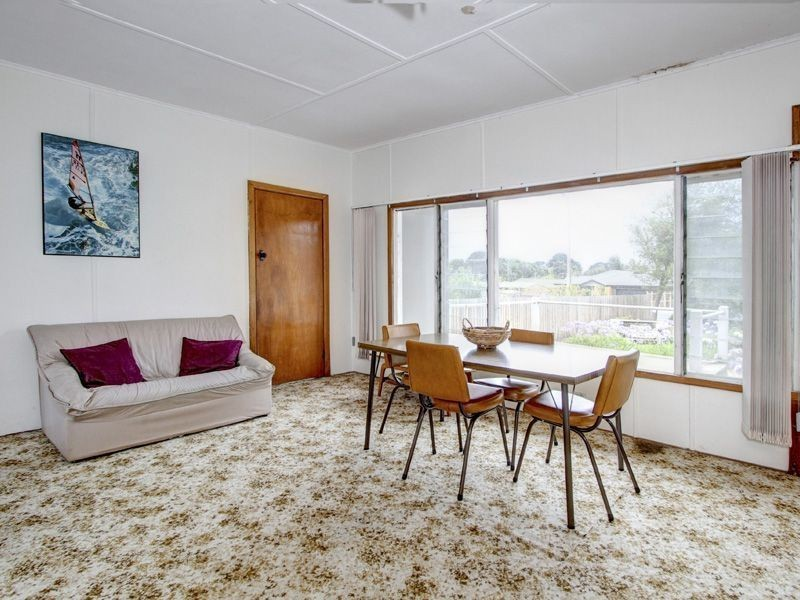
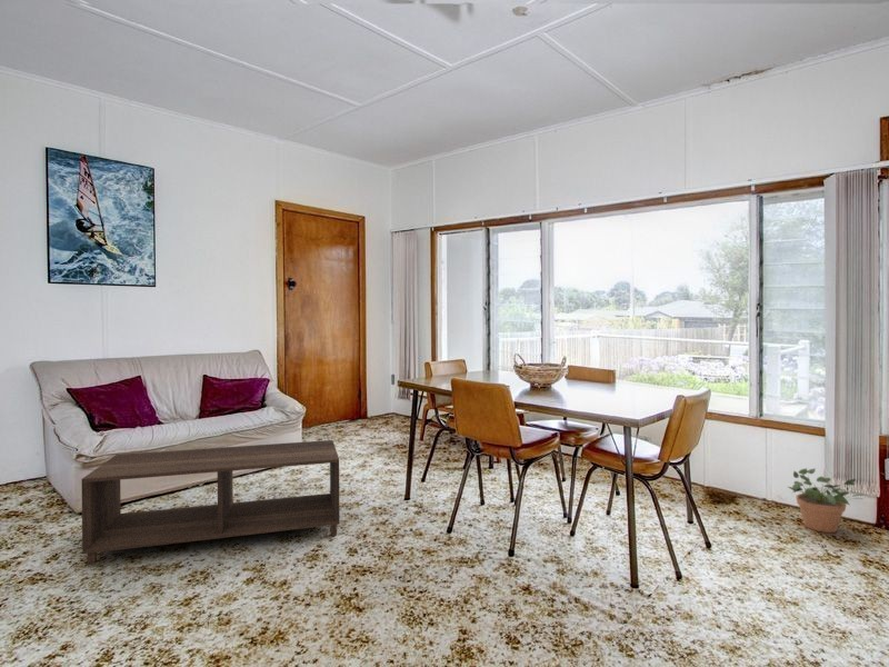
+ potted plant [787,467,867,534]
+ coffee table [80,439,341,566]
